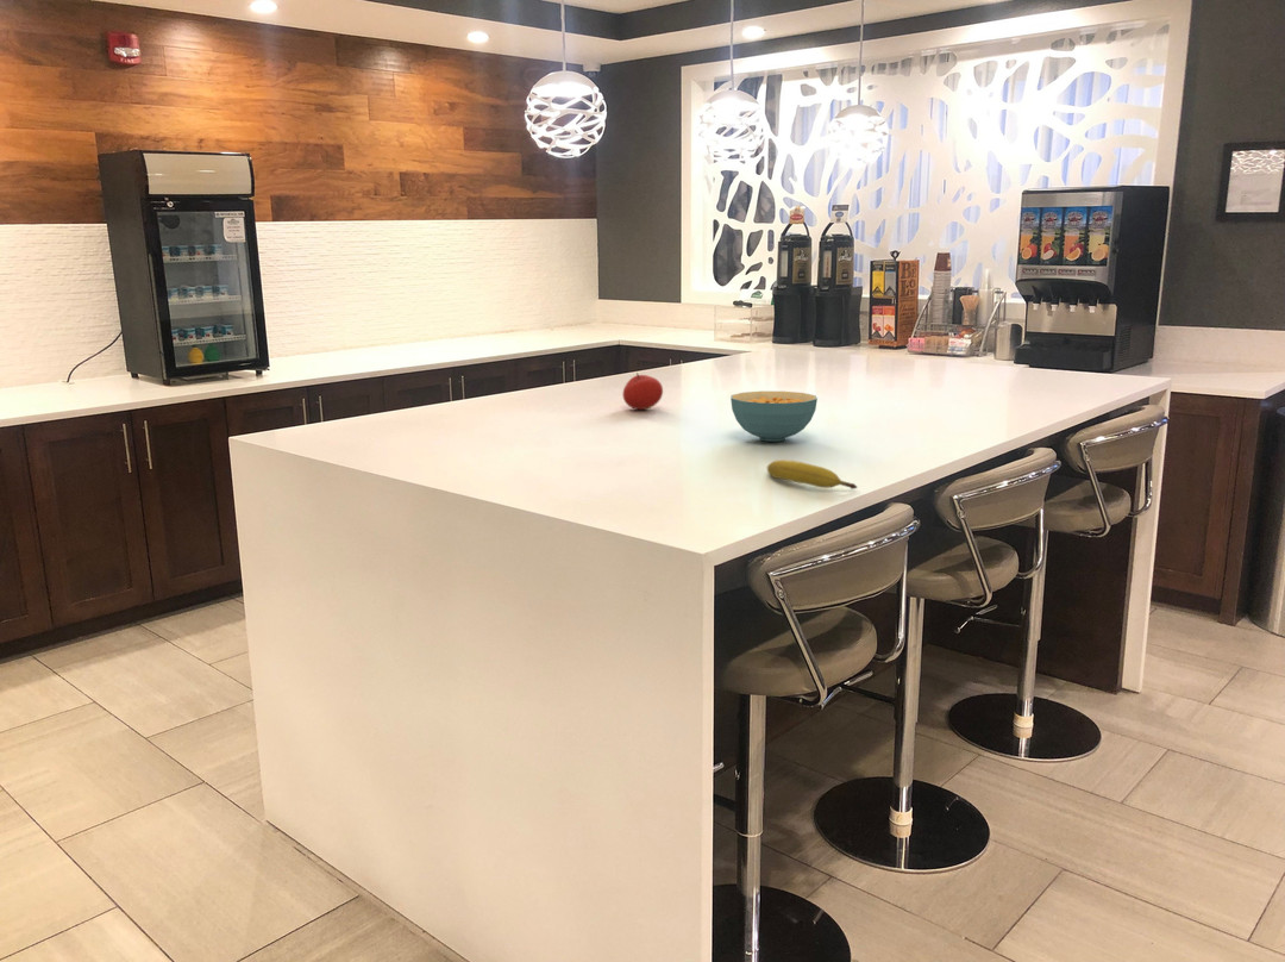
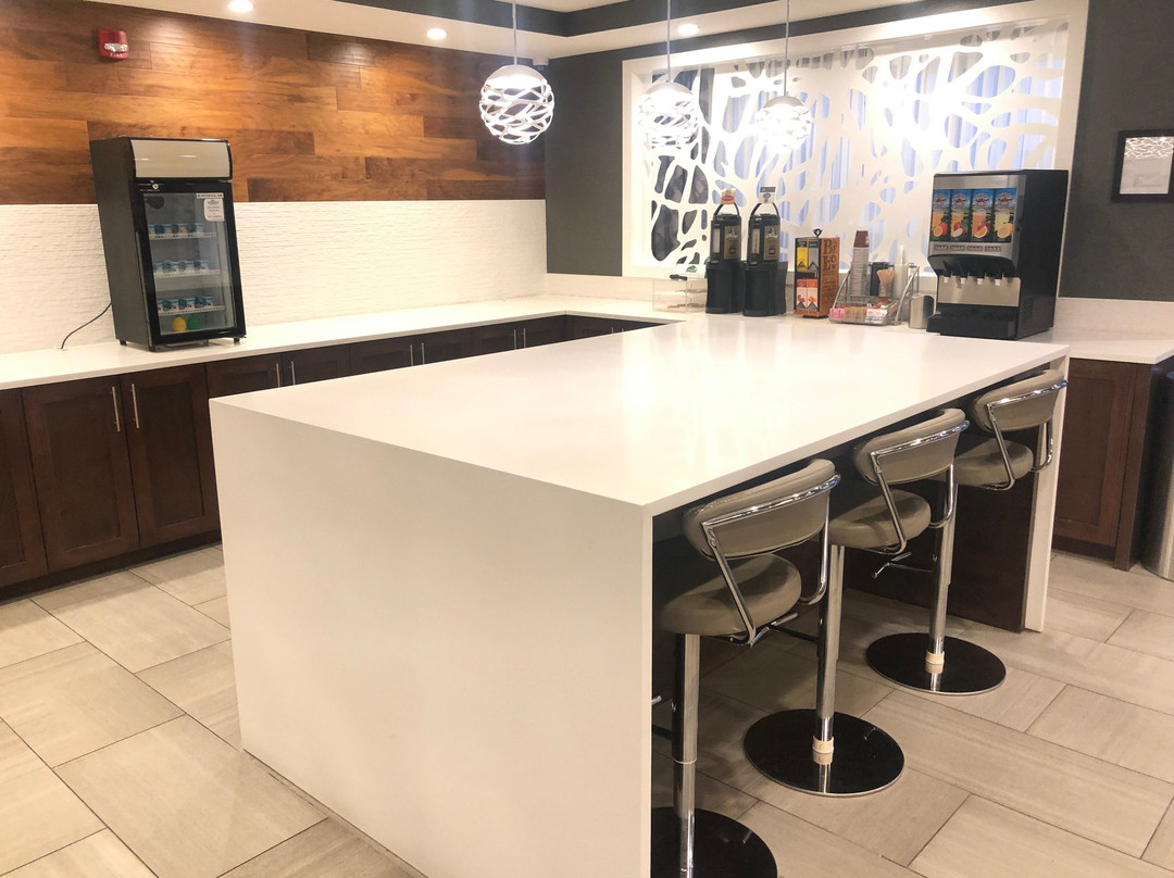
- fruit [621,371,664,411]
- fruit [766,458,859,491]
- cereal bowl [729,391,819,443]
